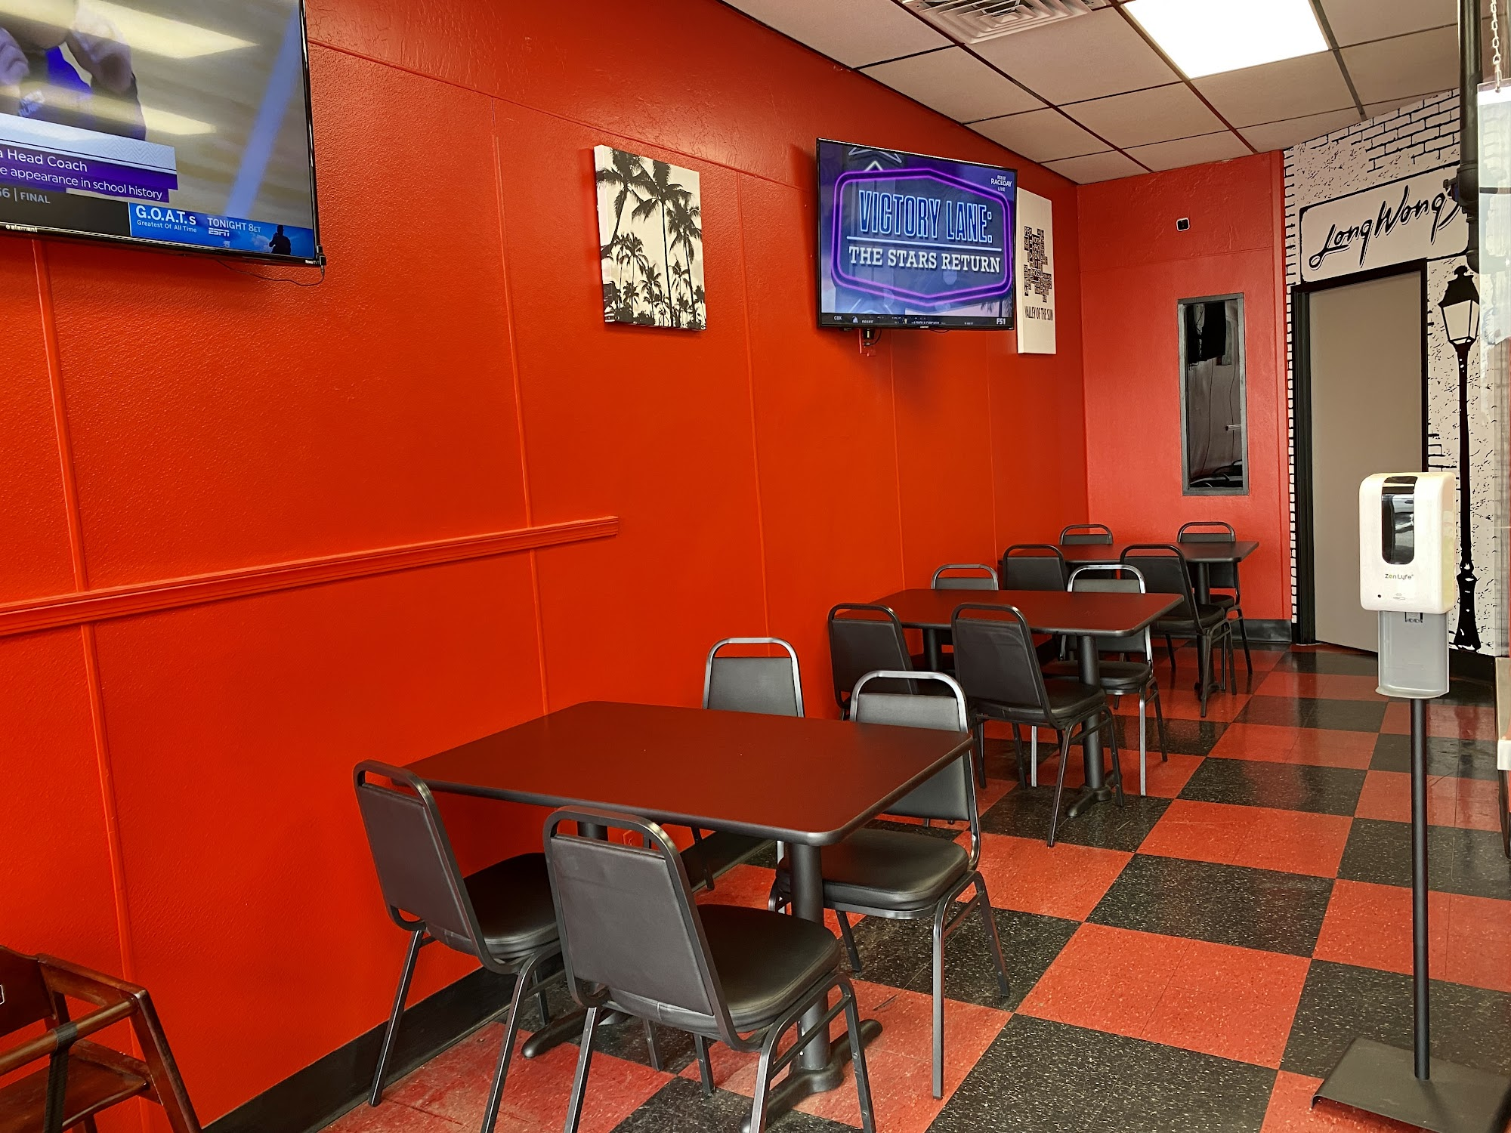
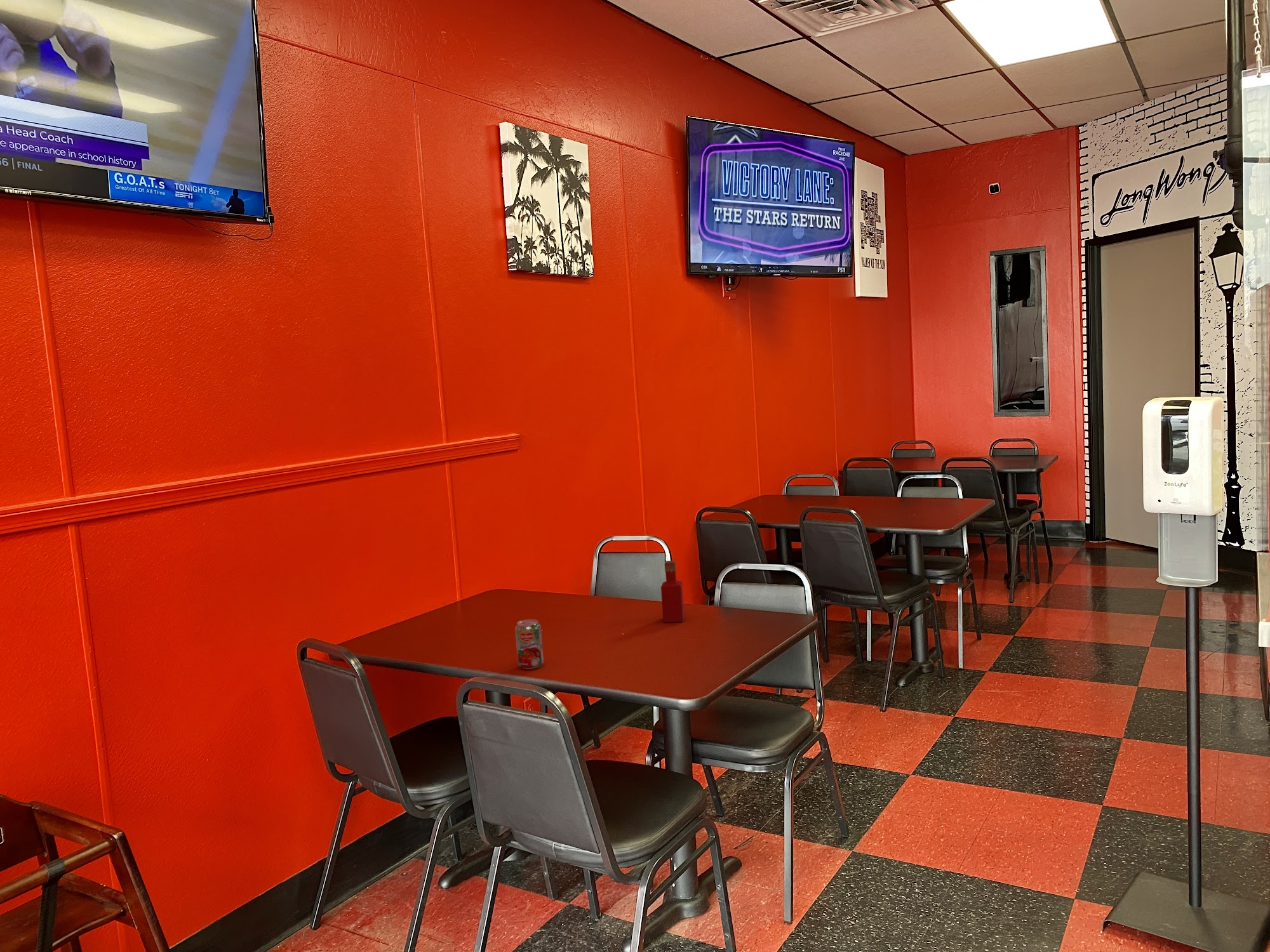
+ tabasco sauce [660,560,685,623]
+ beverage can [514,619,544,670]
